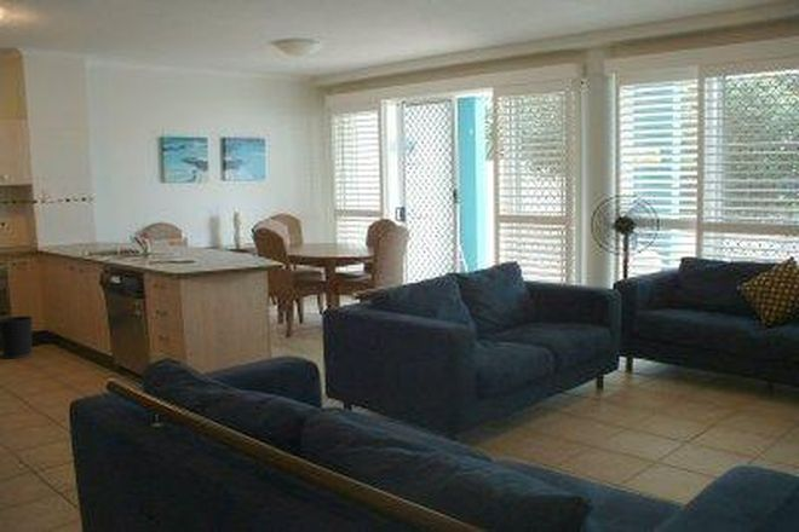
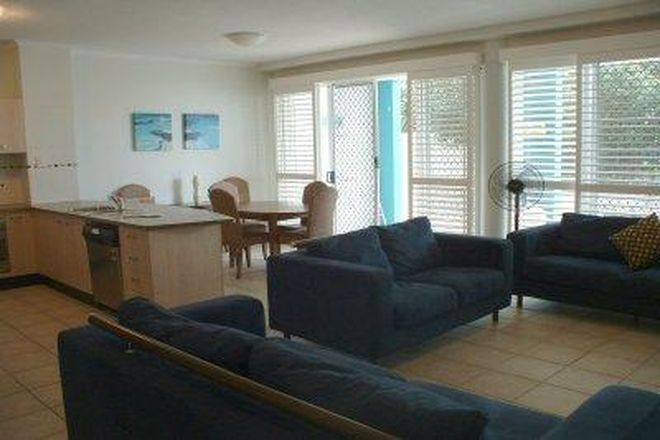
- wastebasket [0,316,34,359]
